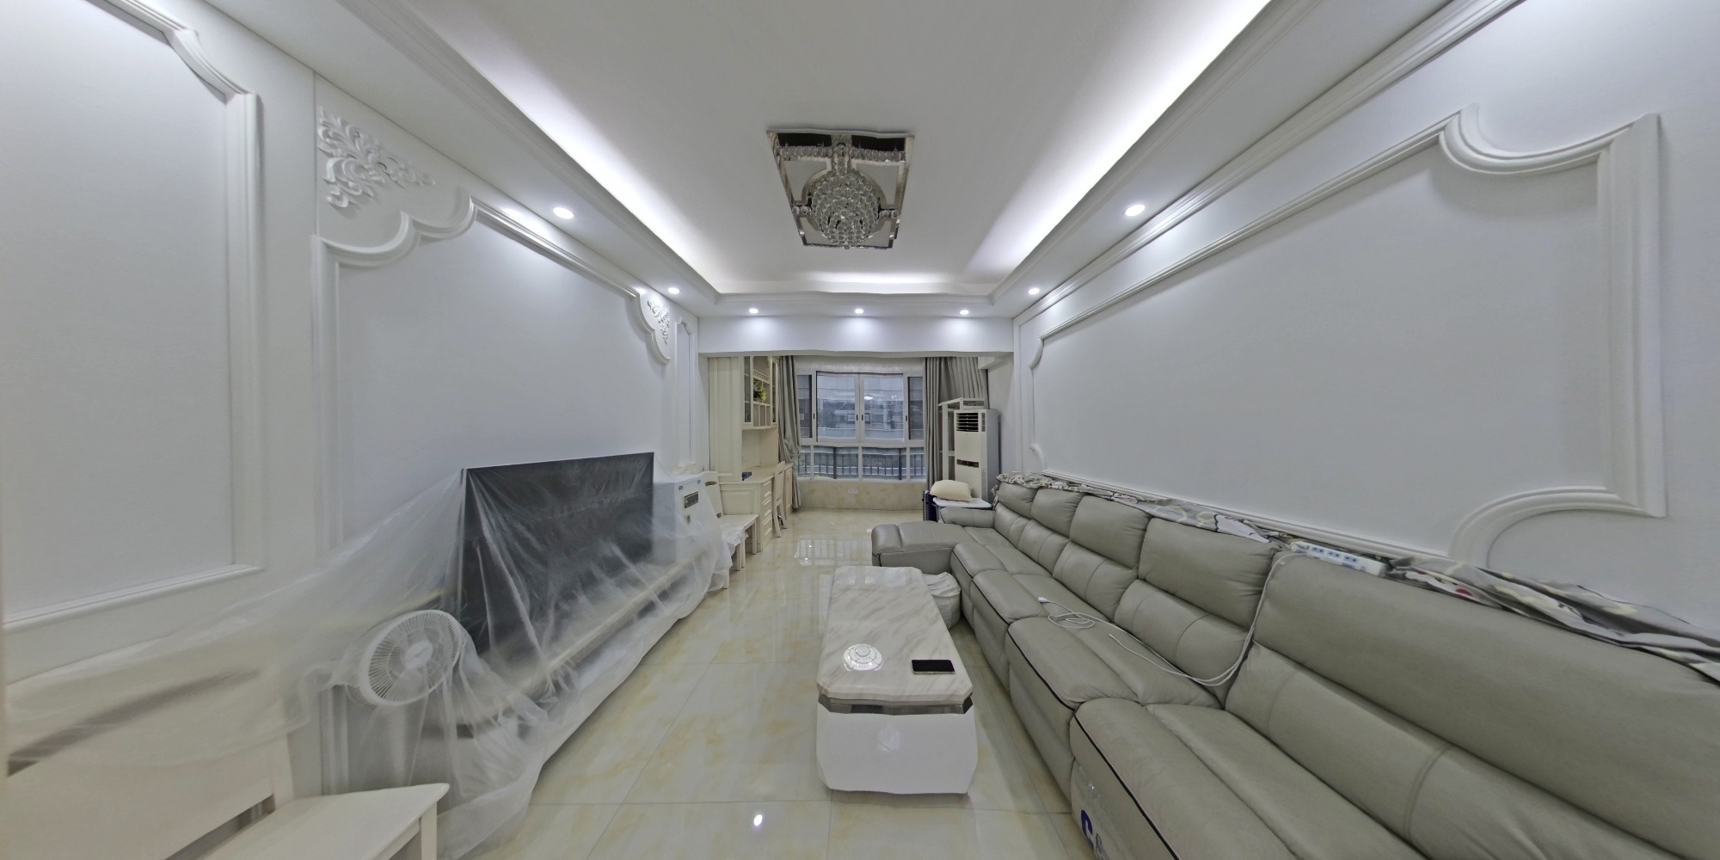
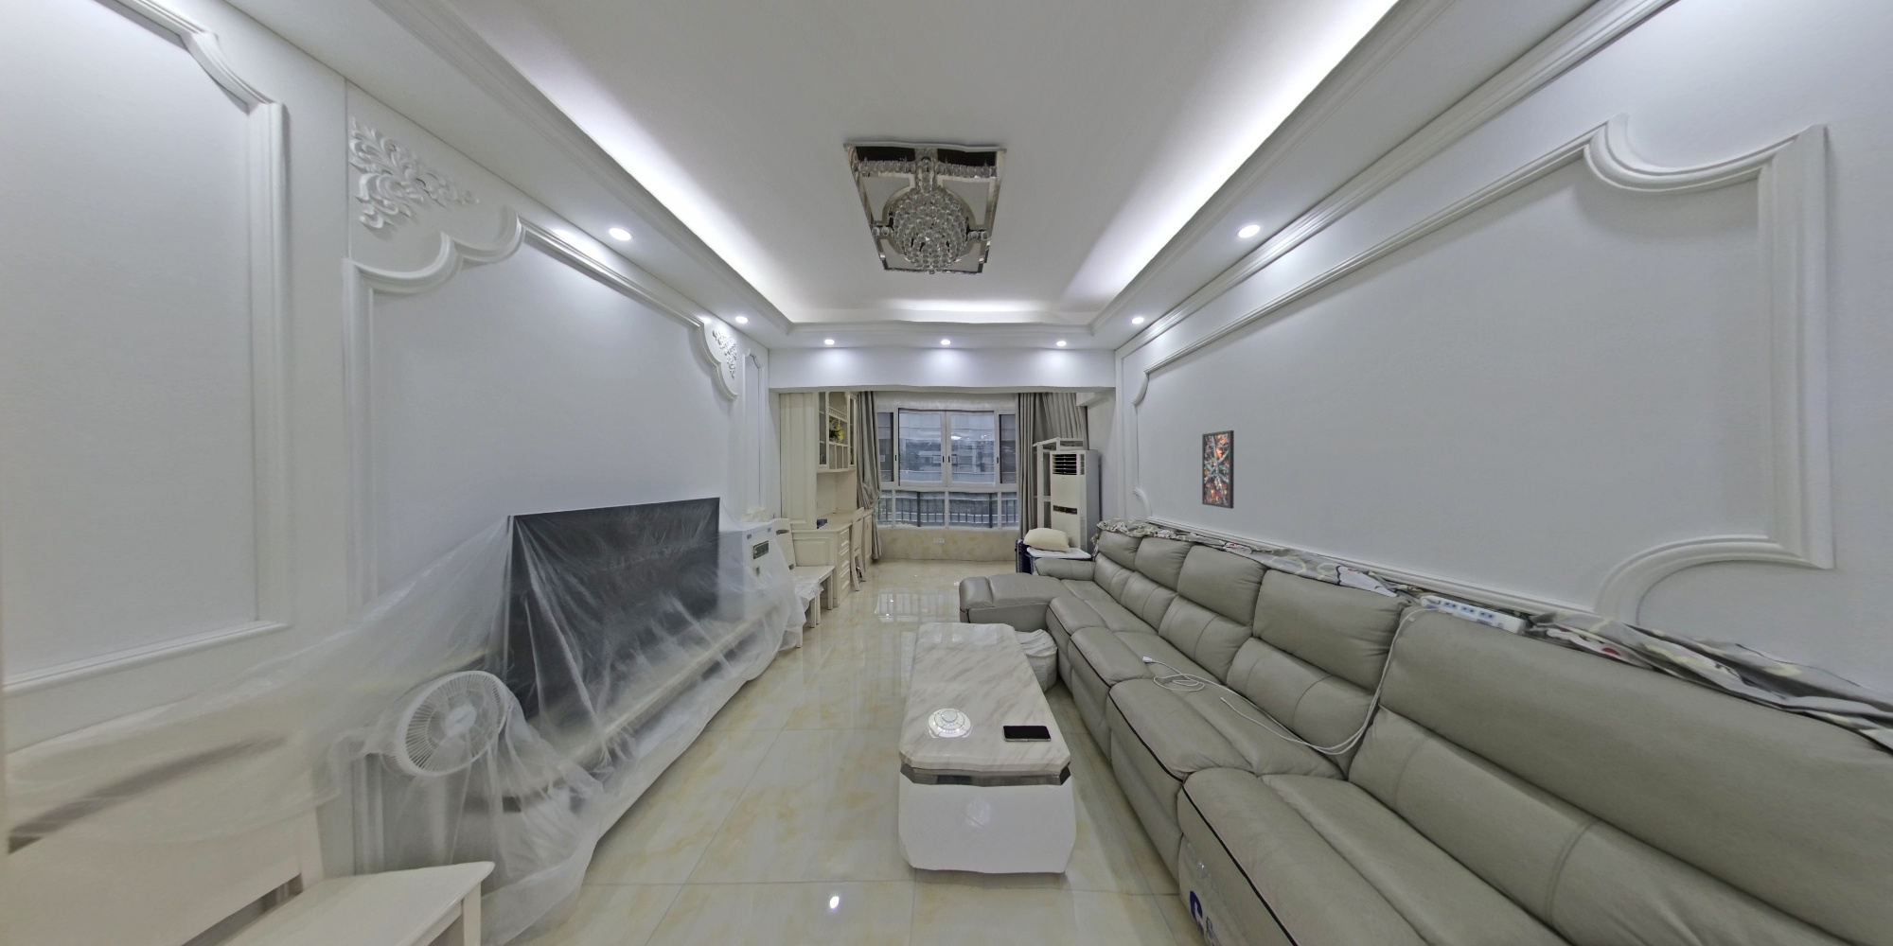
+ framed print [1201,430,1235,510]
